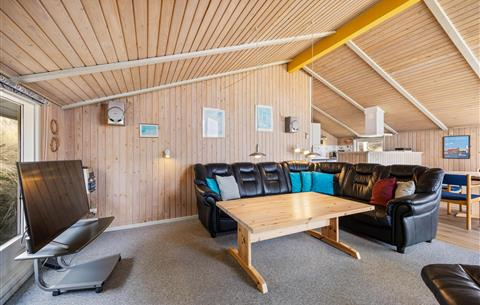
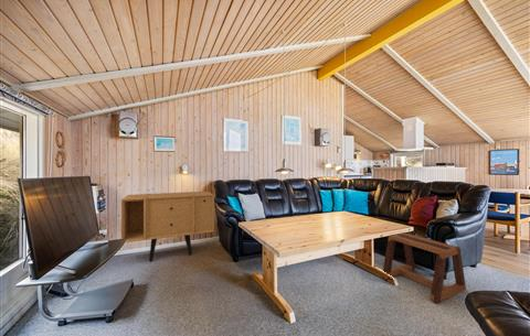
+ stool [381,232,467,305]
+ sideboard [120,191,215,262]
